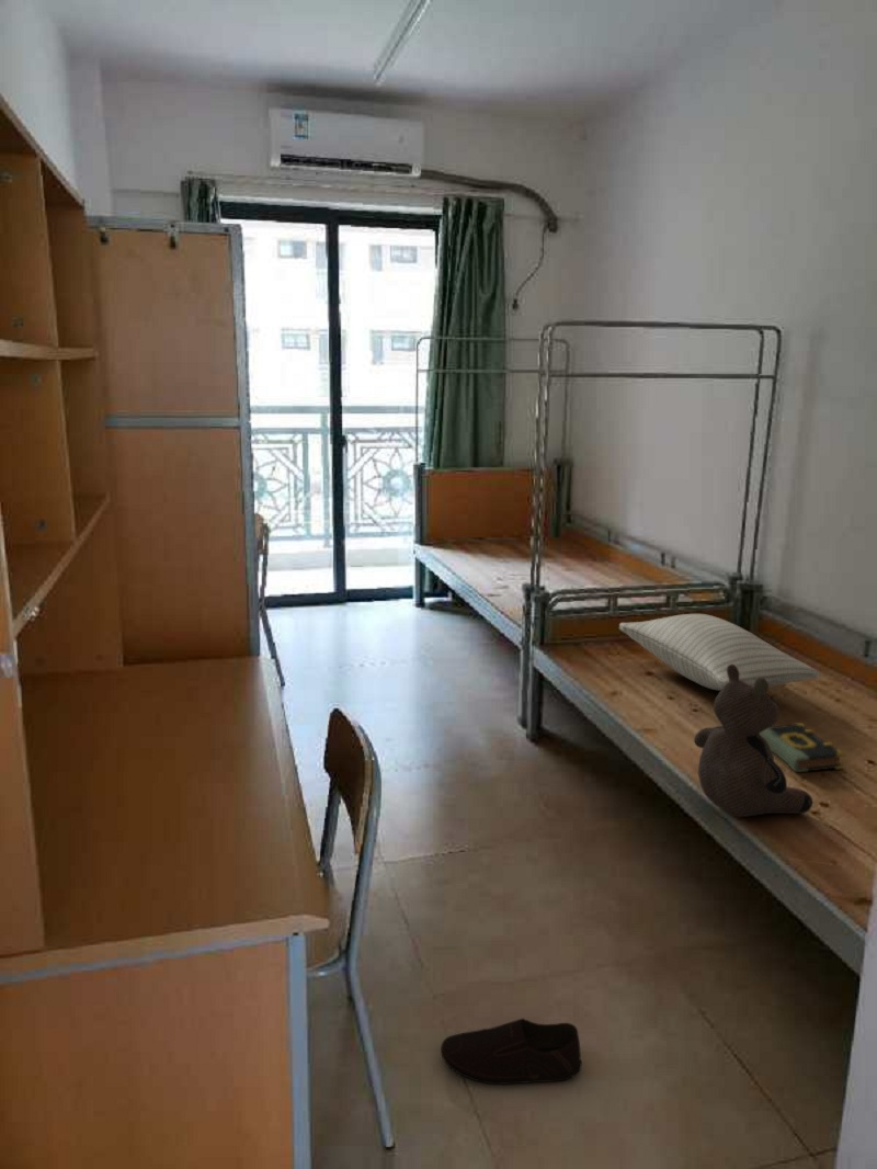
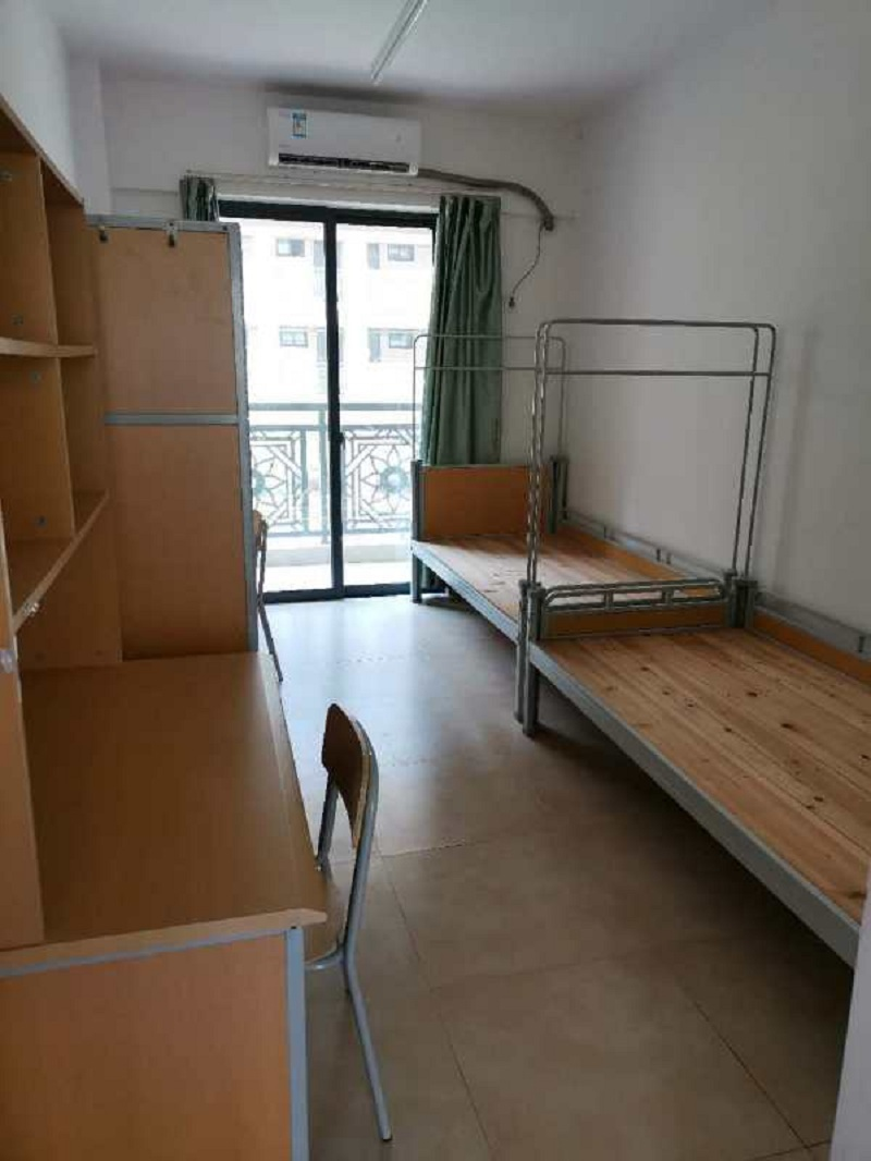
- book [760,722,847,774]
- shoe [440,1018,583,1086]
- pillow [618,613,822,691]
- teddy bear [693,665,813,818]
